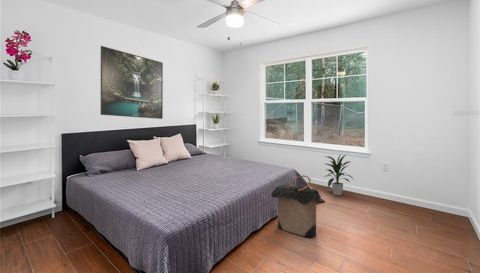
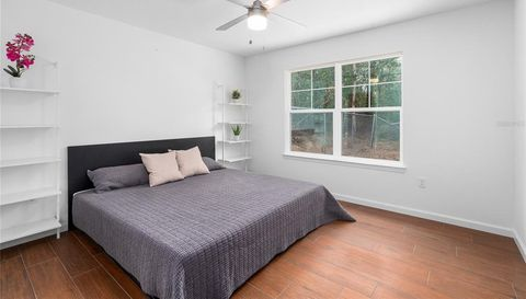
- indoor plant [323,153,355,196]
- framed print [100,45,164,120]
- laundry hamper [270,174,322,238]
